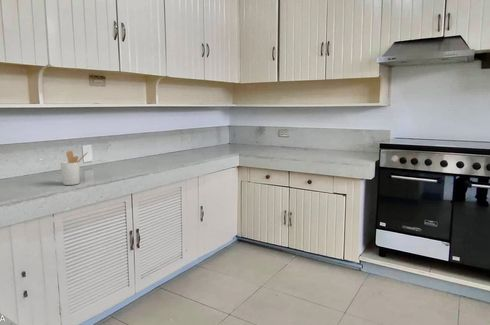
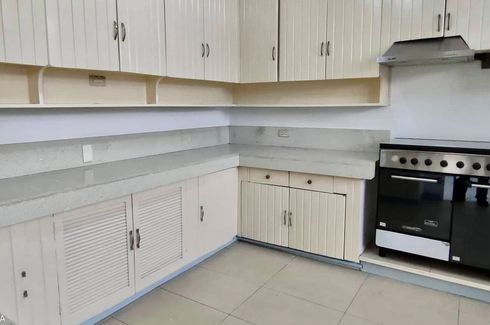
- utensil holder [60,150,89,186]
